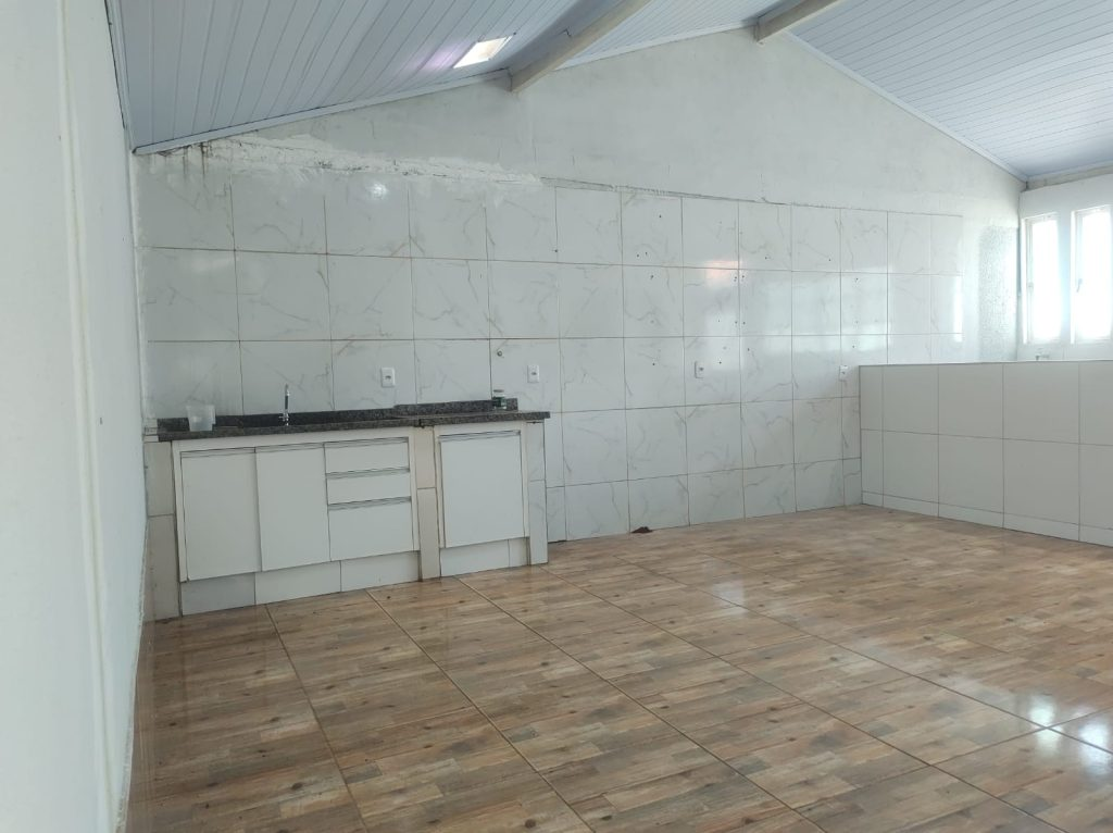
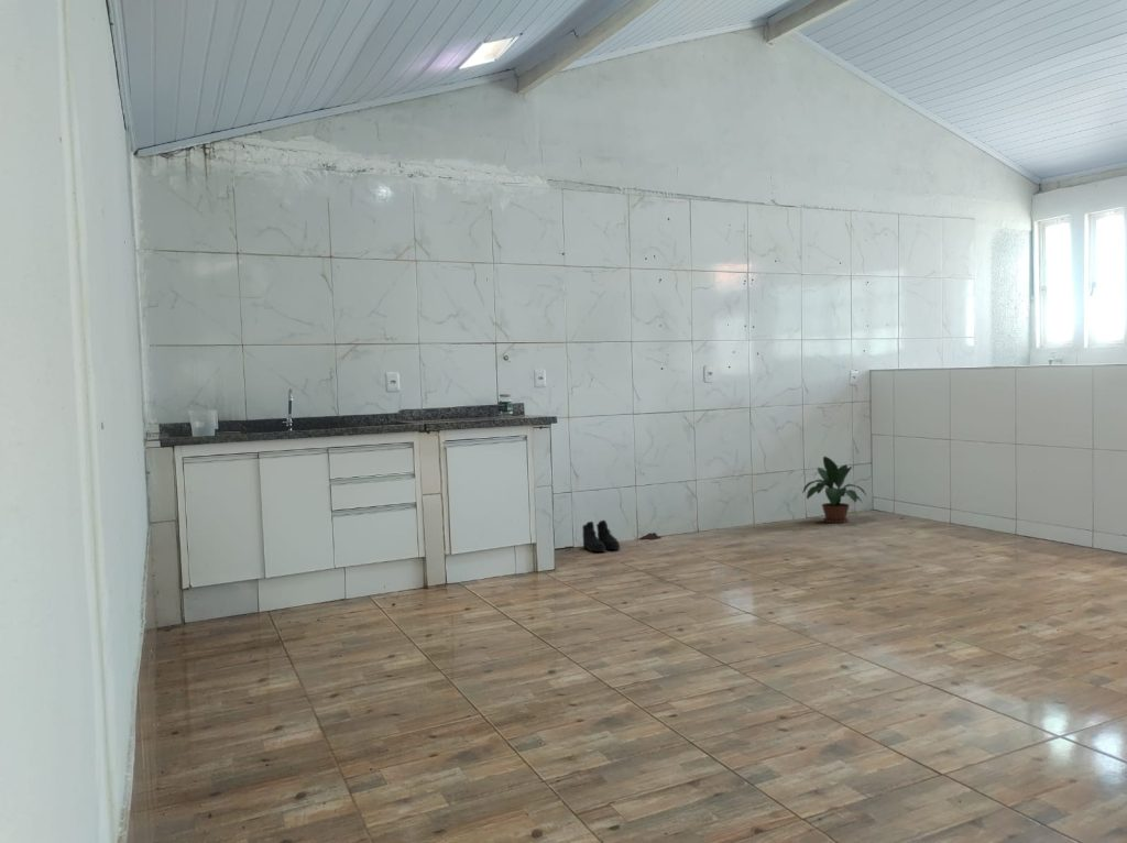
+ boots [581,519,621,552]
+ potted plant [801,456,867,524]
